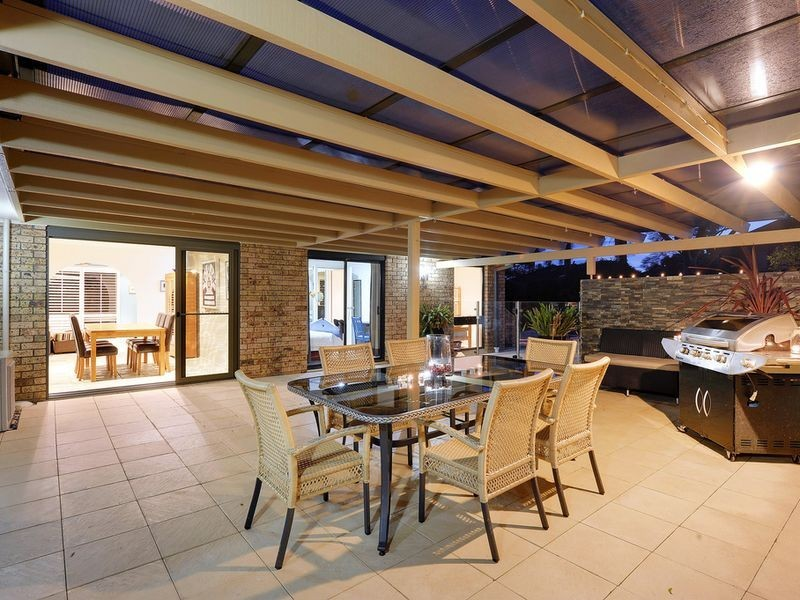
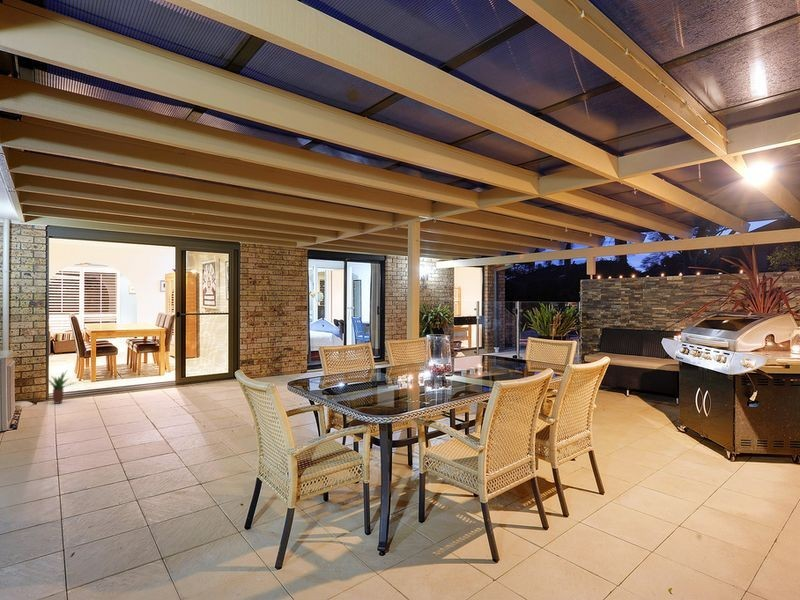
+ potted plant [43,370,76,405]
